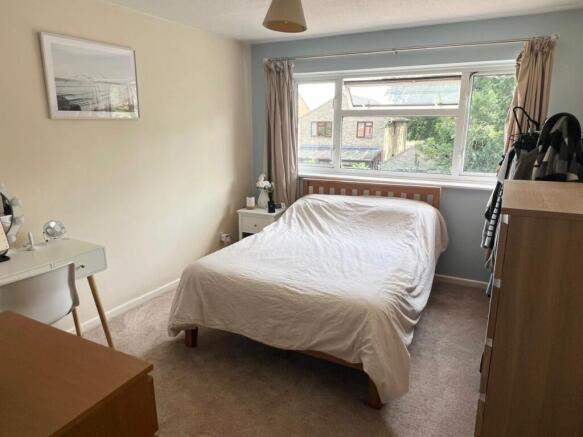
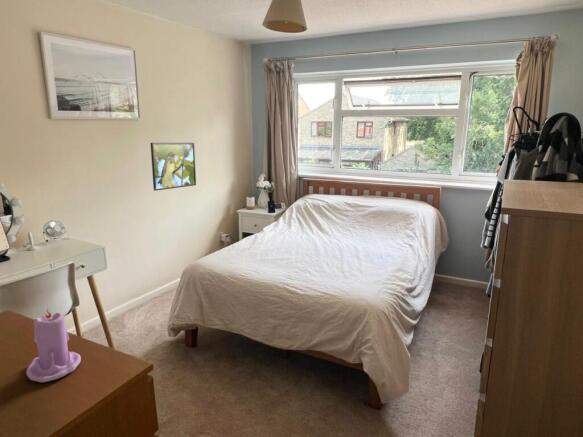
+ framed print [150,142,197,192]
+ candle [26,307,82,383]
